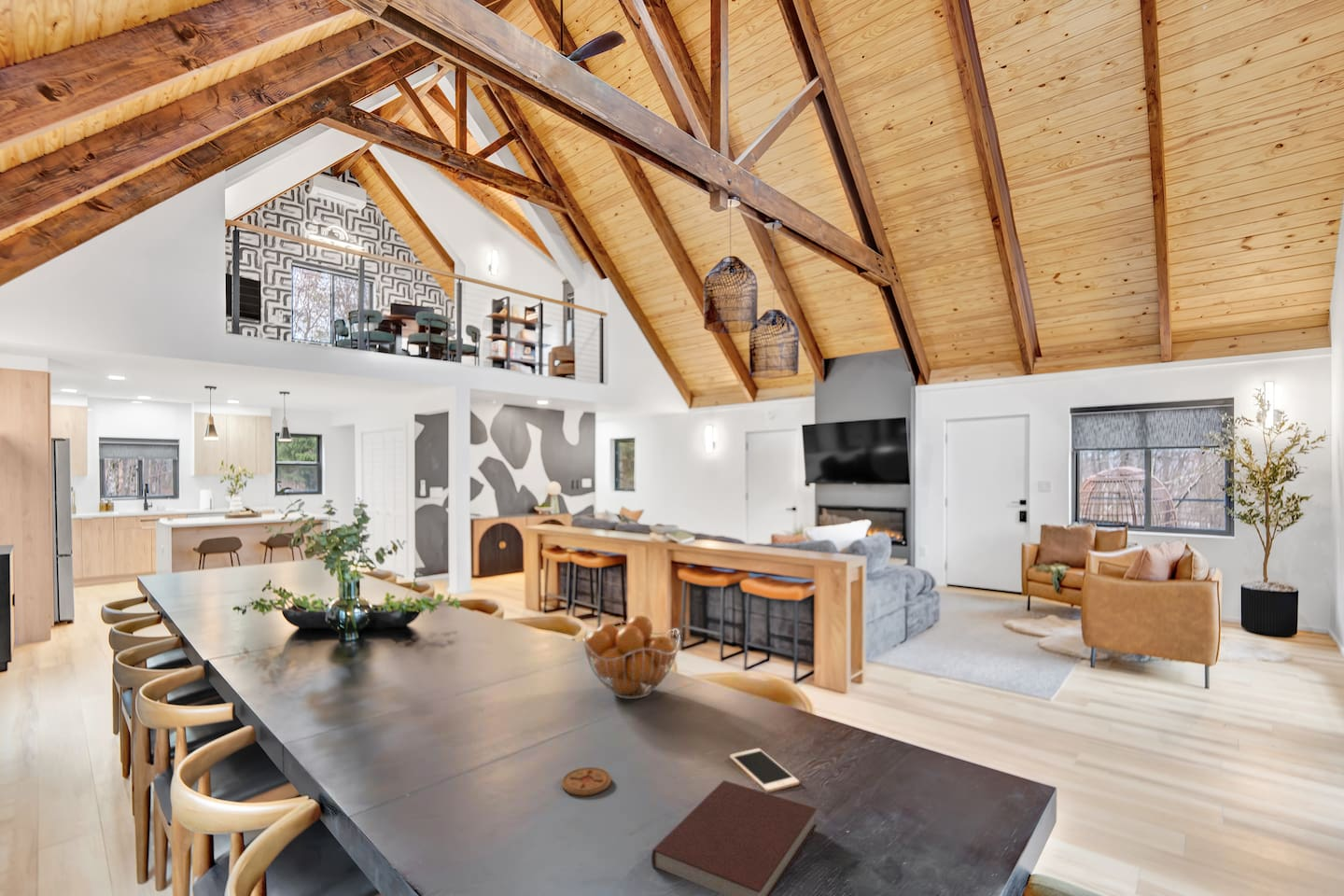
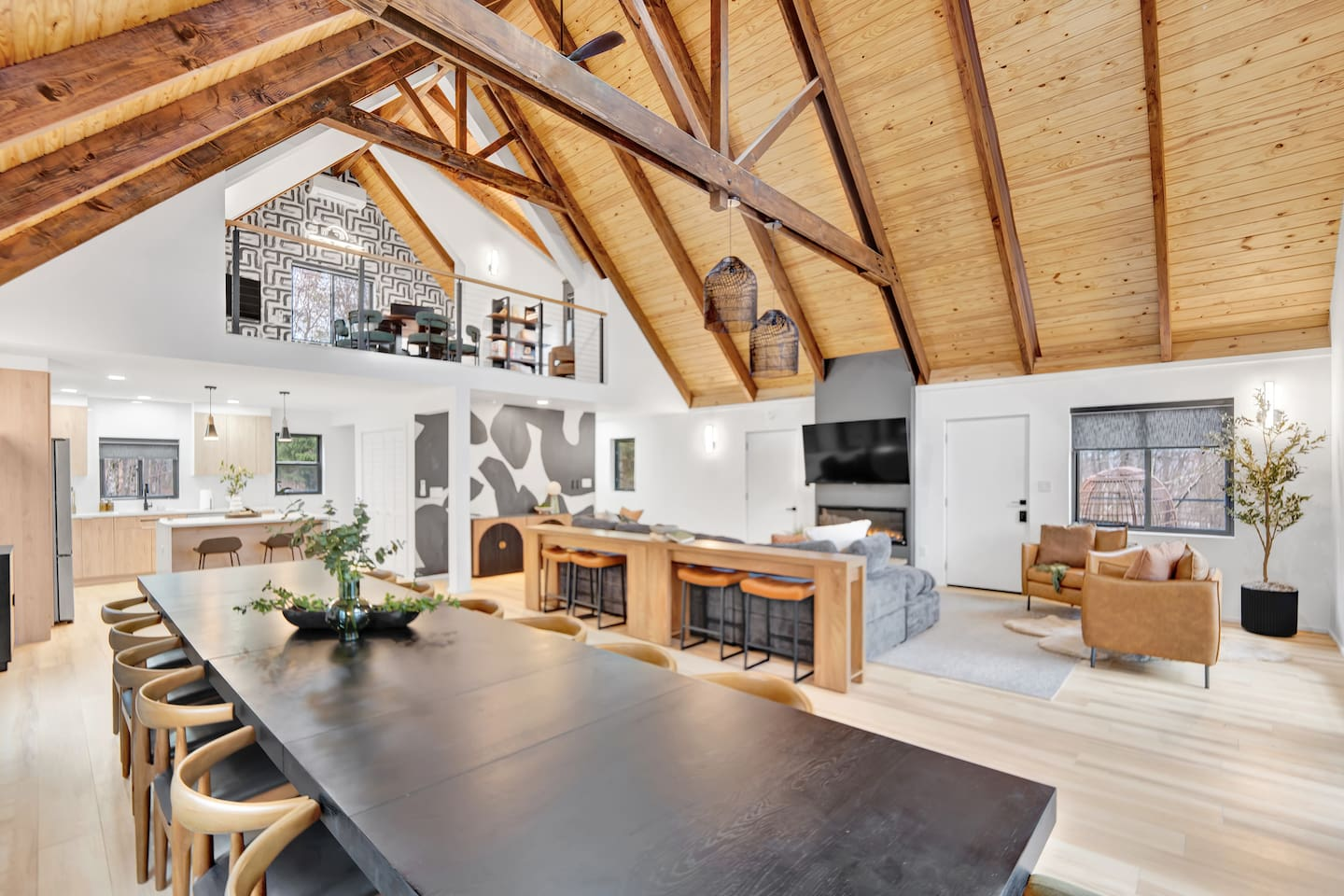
- coaster [561,766,612,797]
- notebook [651,779,819,896]
- fruit basket [581,614,681,700]
- cell phone [729,748,800,793]
